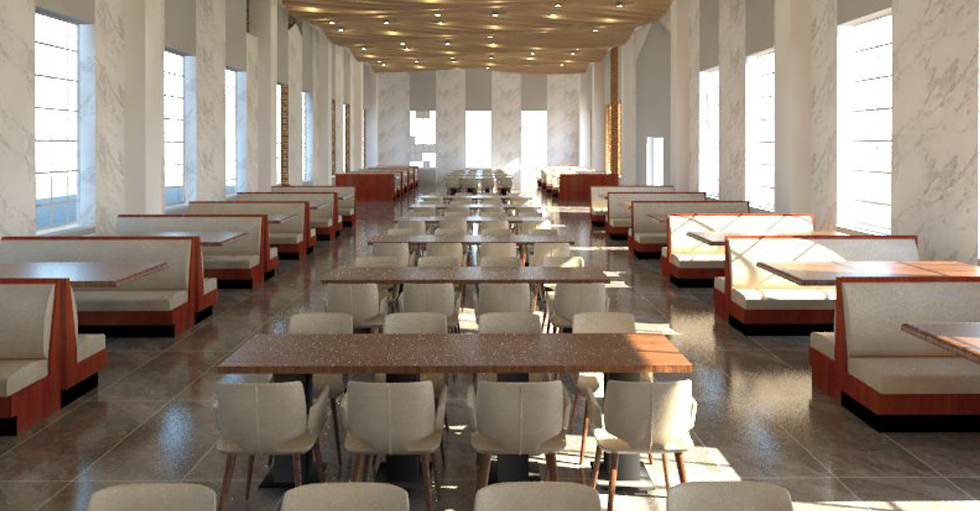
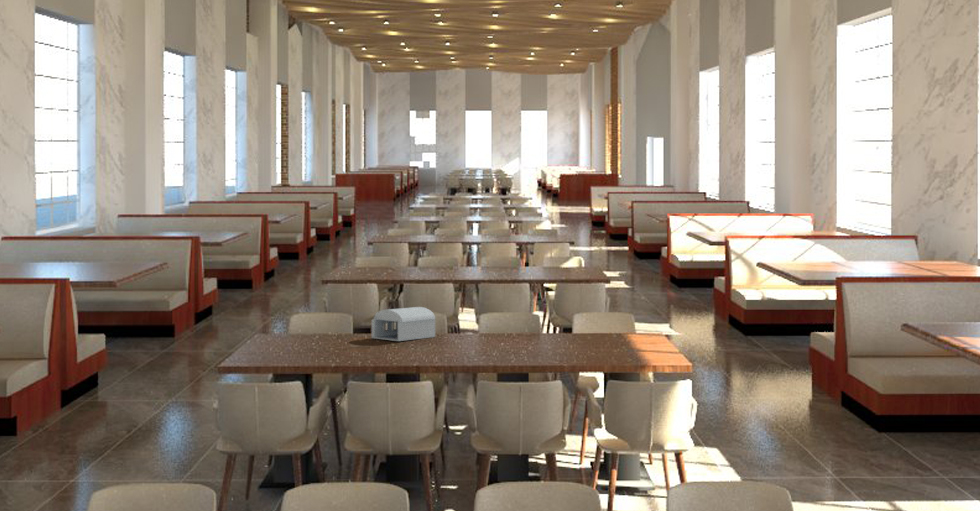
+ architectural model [371,306,437,342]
